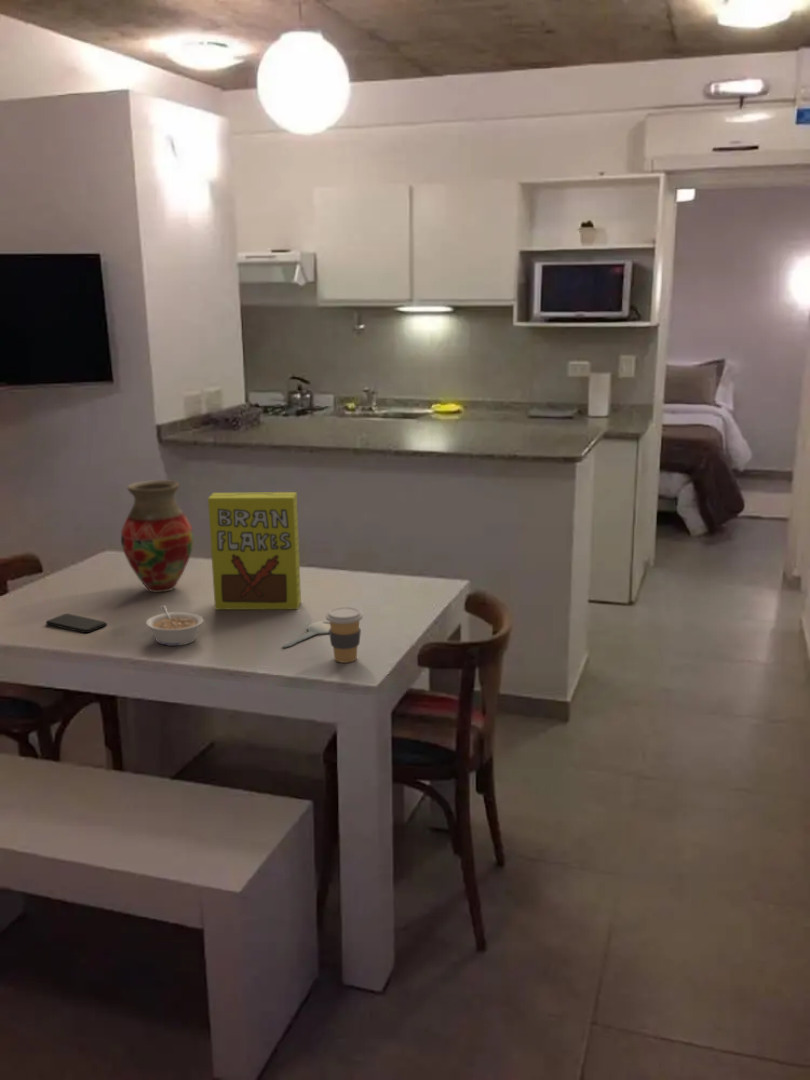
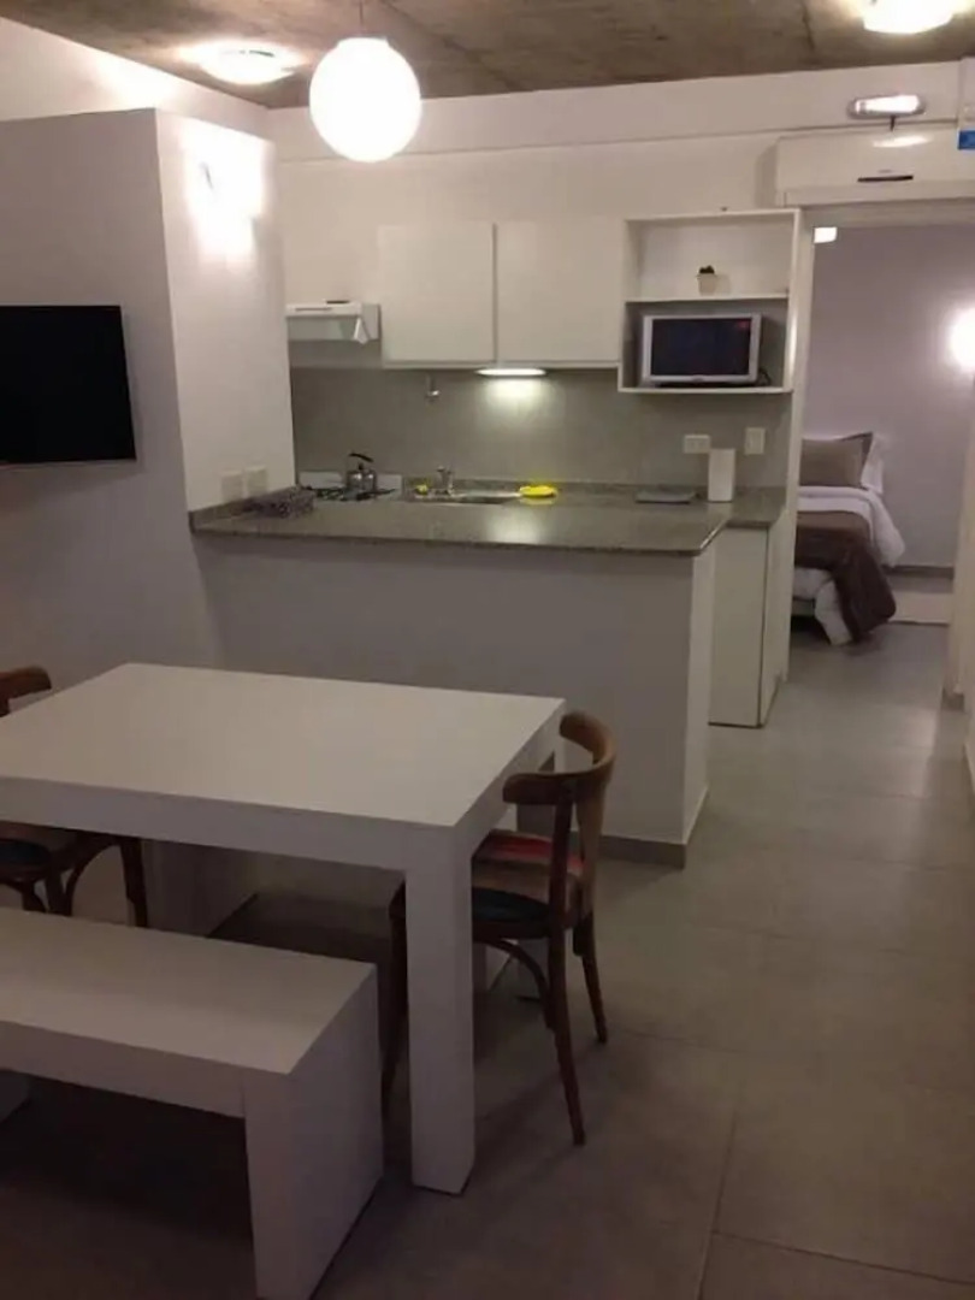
- legume [145,605,204,647]
- coffee cup [325,606,364,664]
- key [282,620,331,649]
- cereal box [207,491,302,610]
- smartphone [45,613,108,634]
- vase [120,479,195,593]
